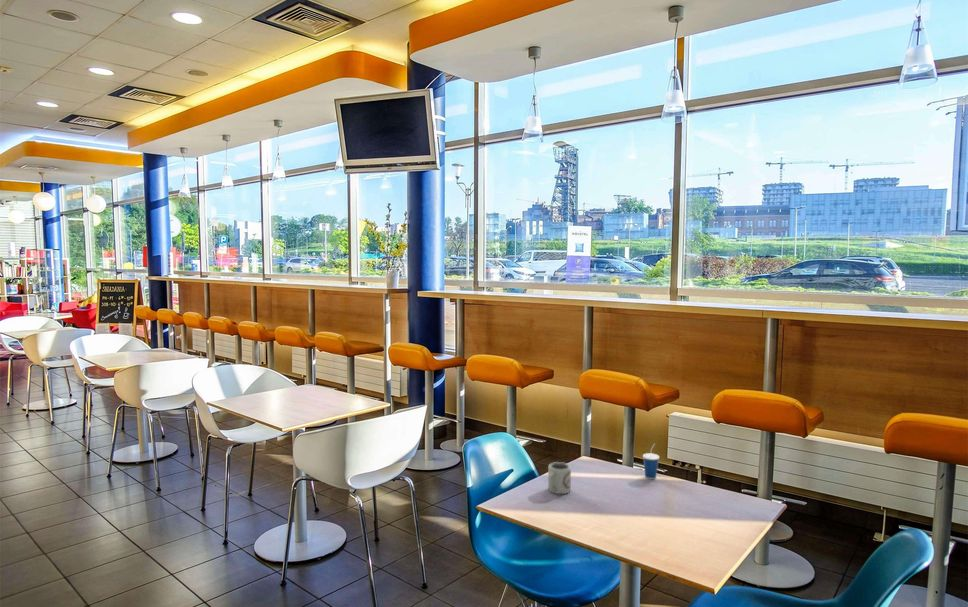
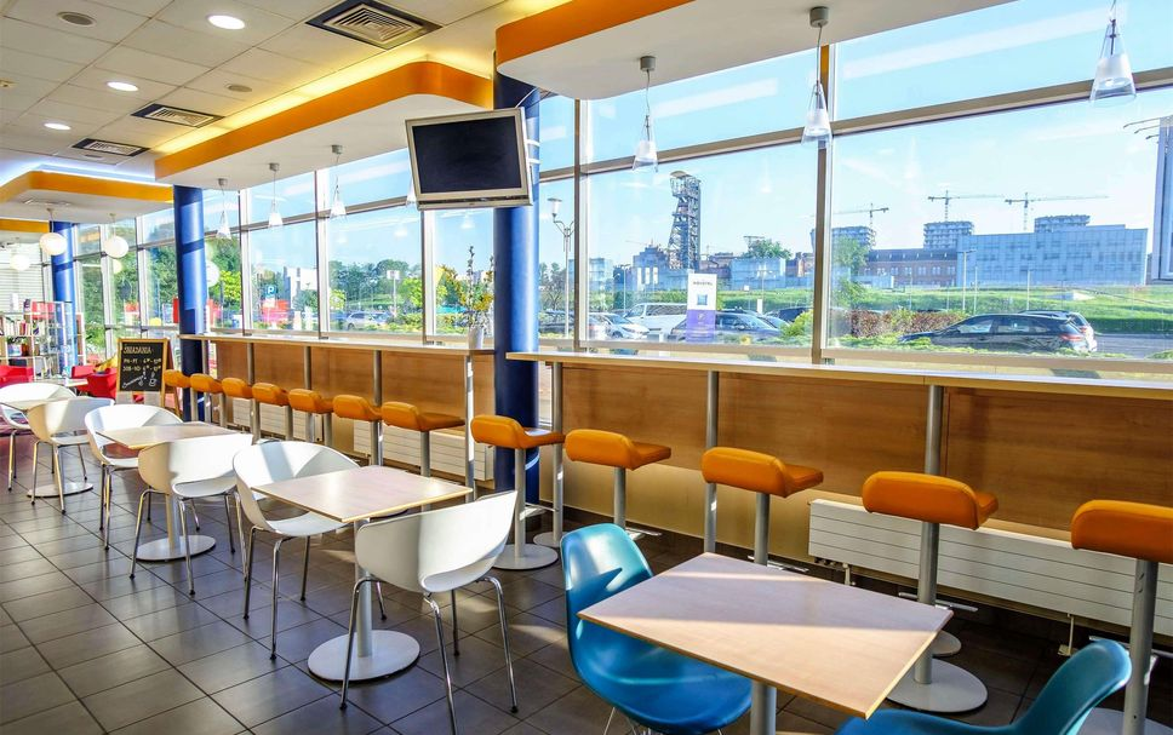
- cup [642,442,660,480]
- cup [547,461,572,495]
